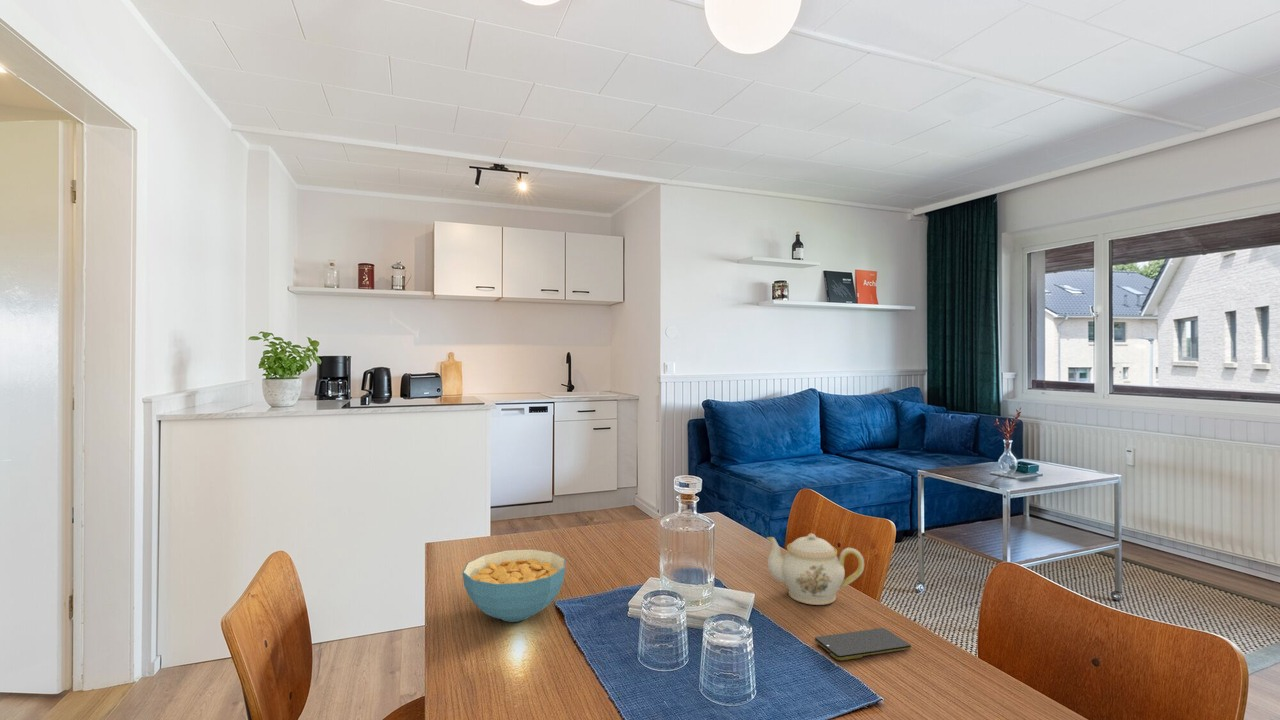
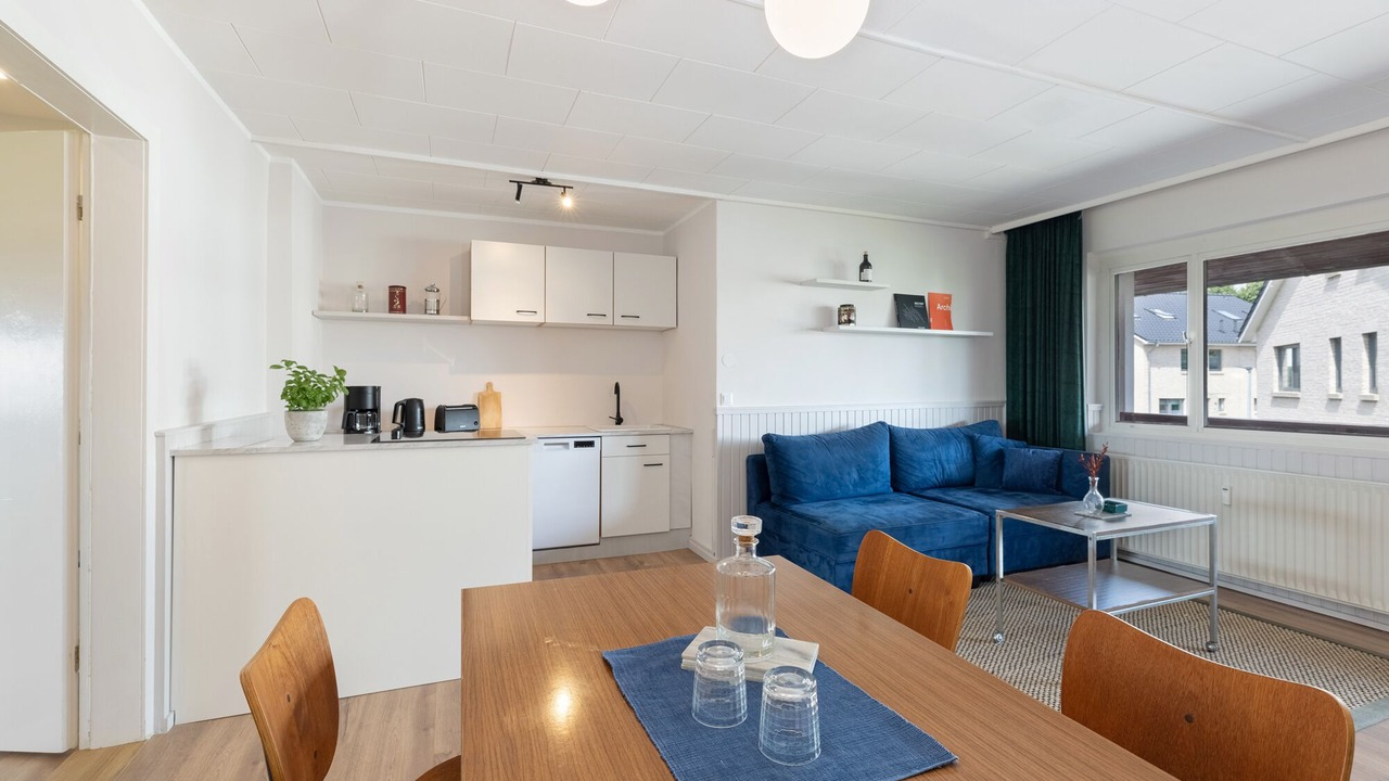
- cereal bowl [461,548,566,623]
- smartphone [814,627,912,661]
- teapot [766,533,865,606]
